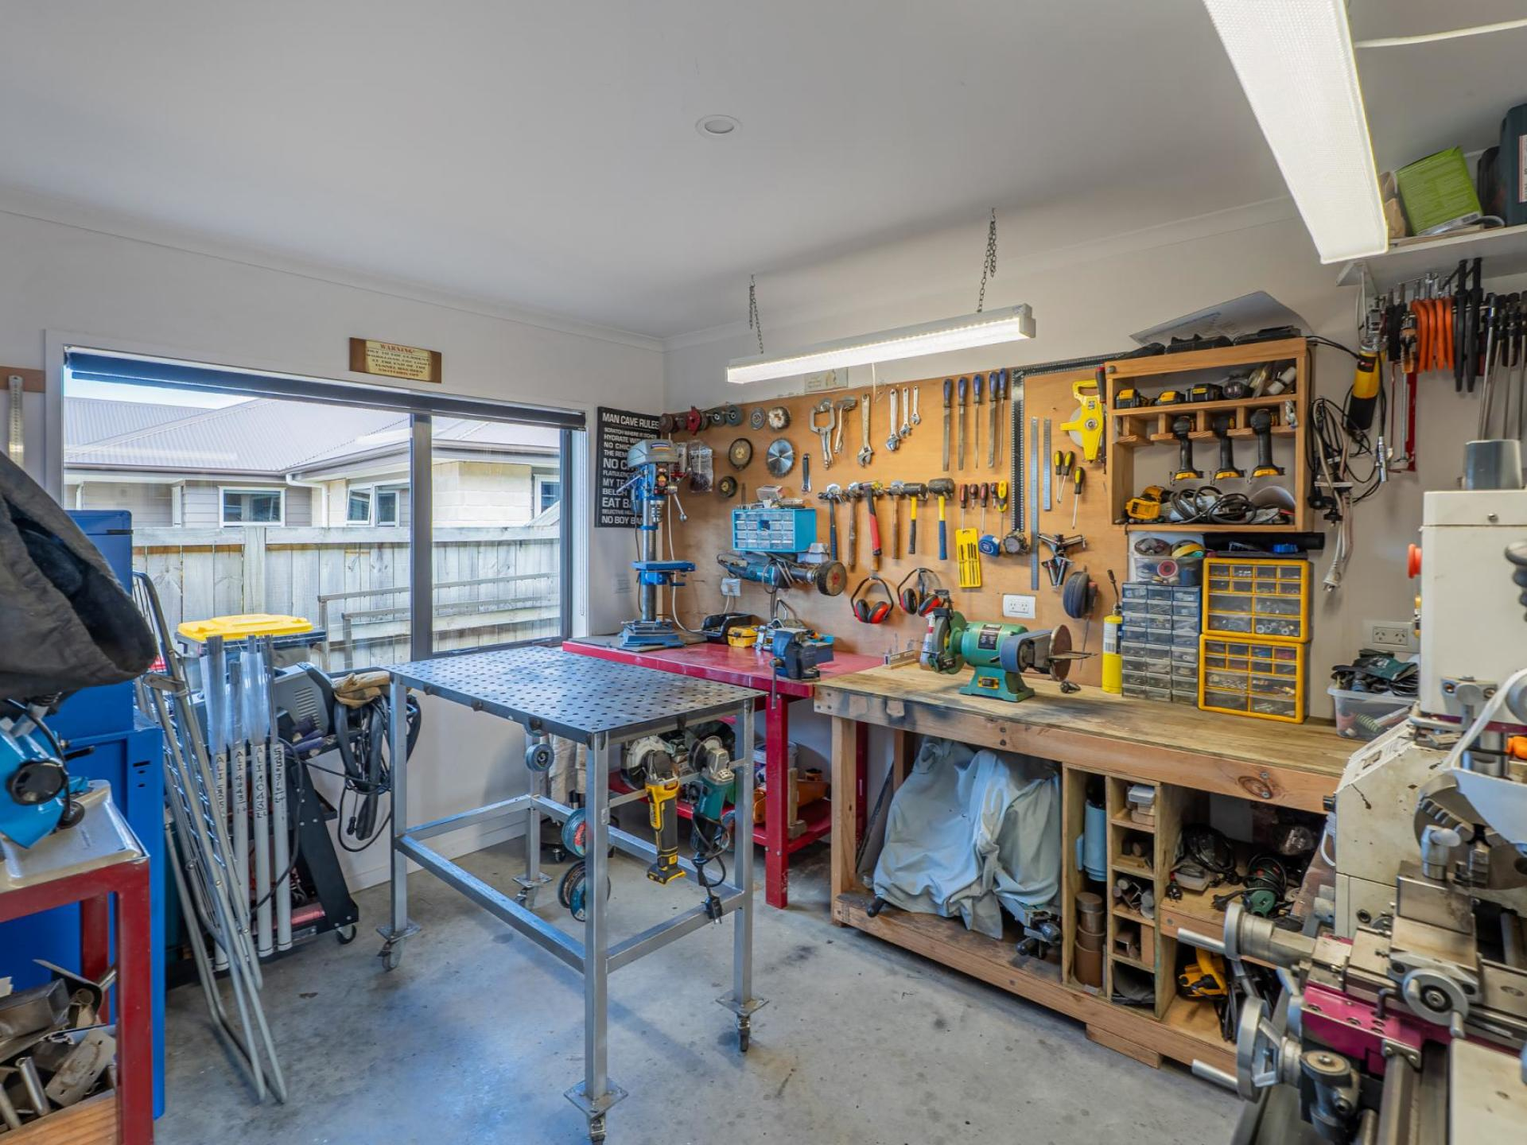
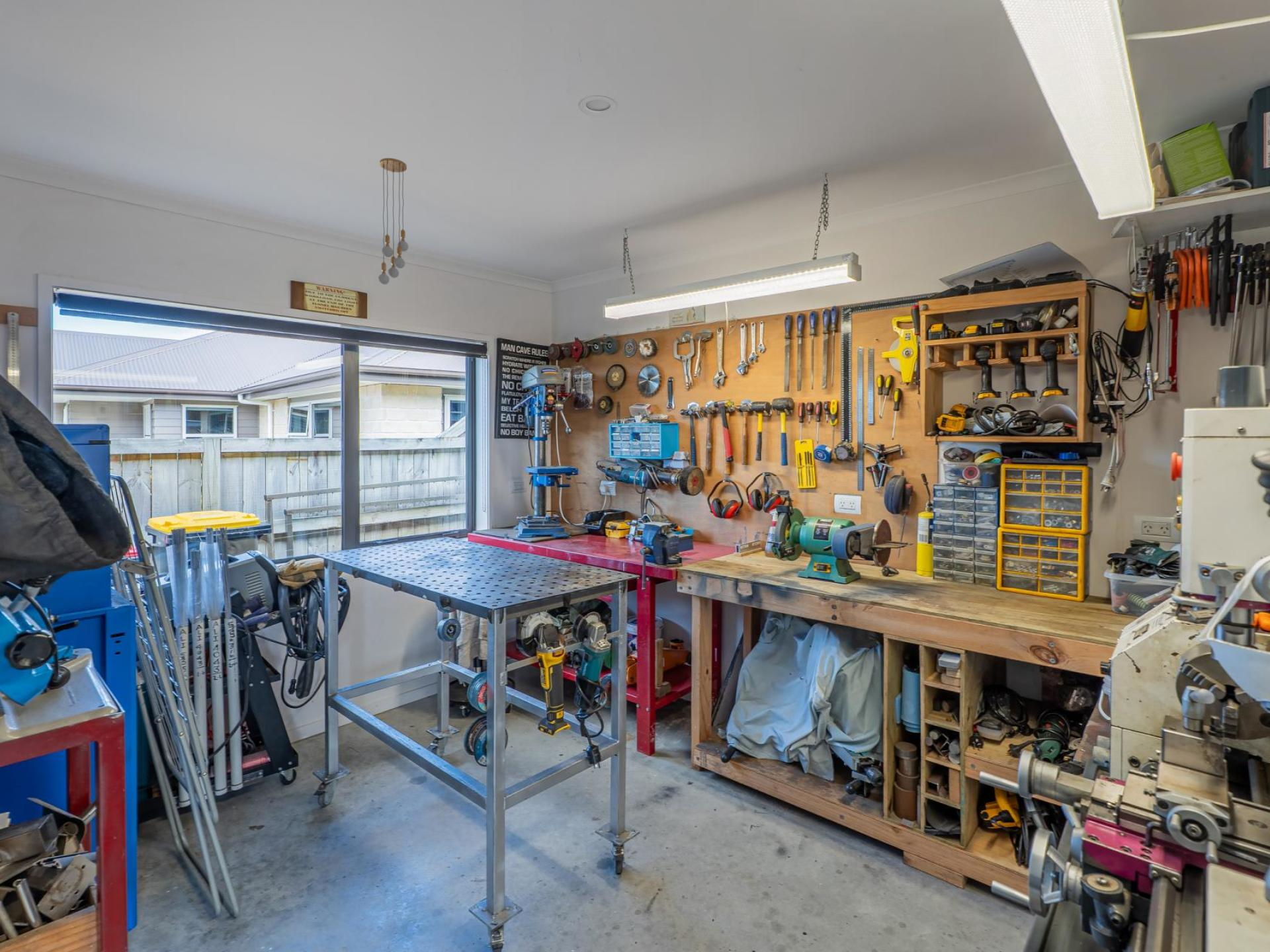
+ light fixture [378,157,409,286]
